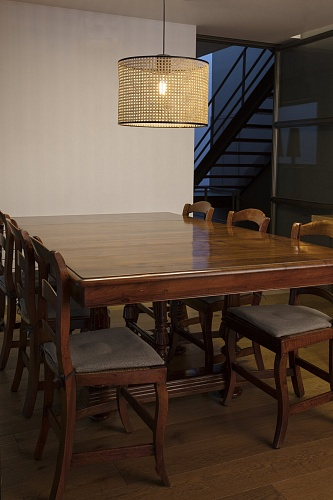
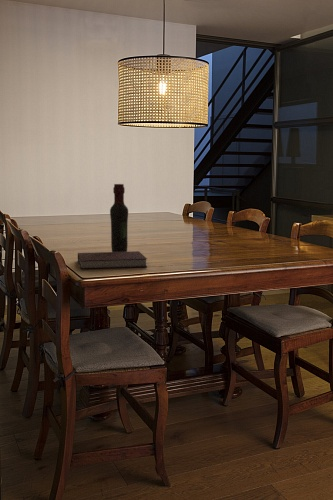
+ wine bottle [109,183,129,252]
+ notebook [77,250,148,270]
